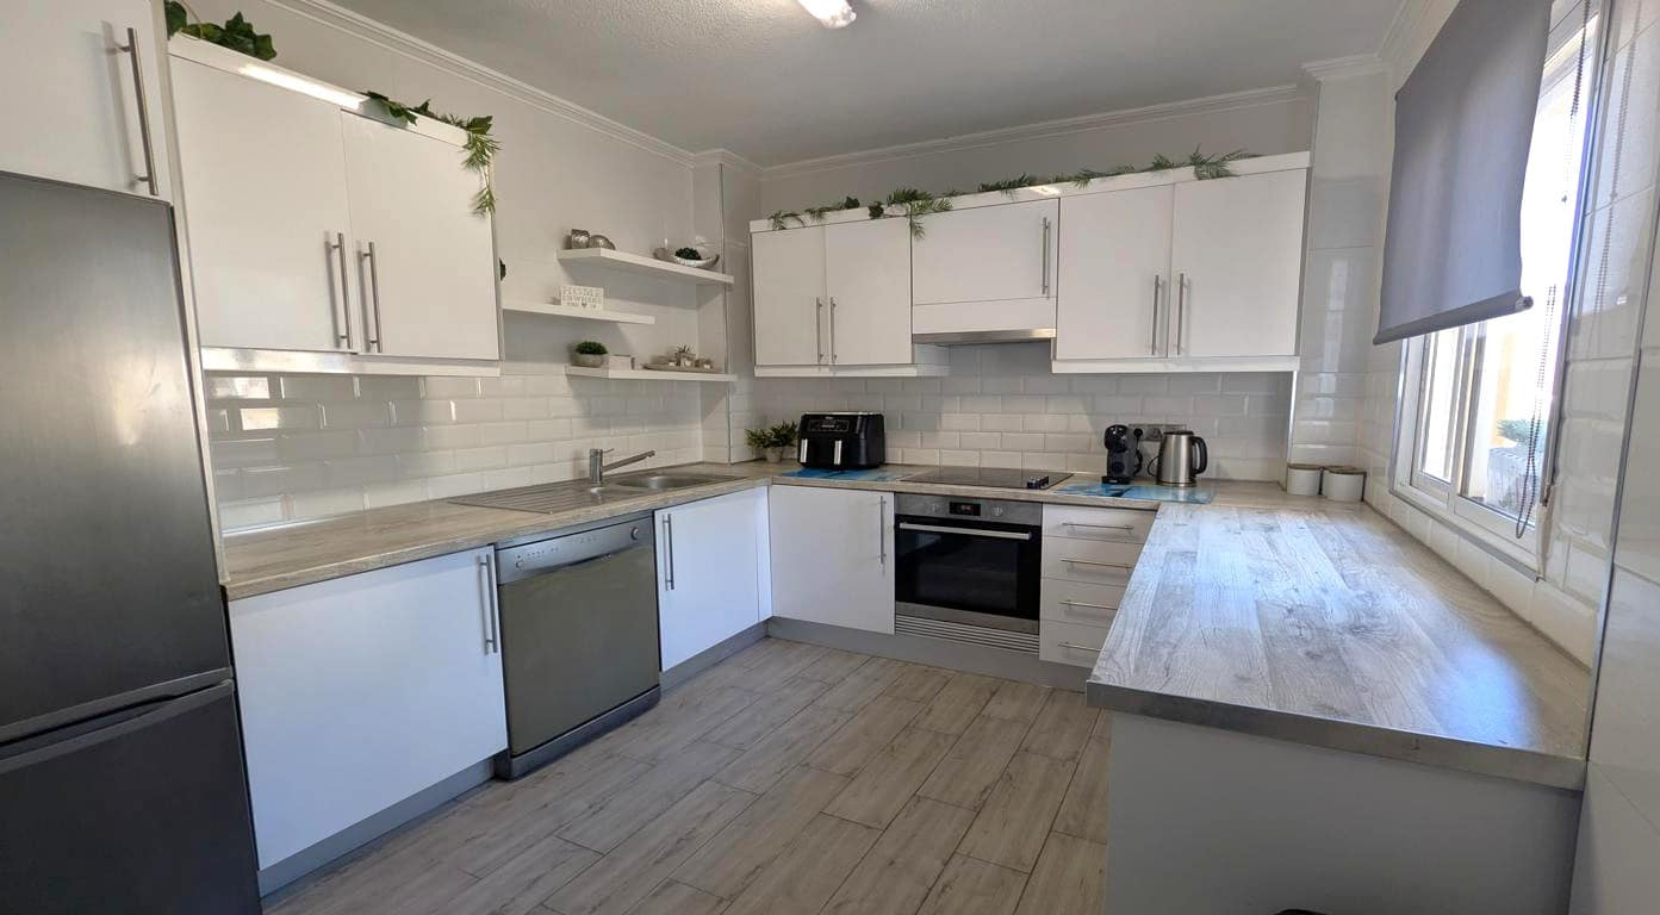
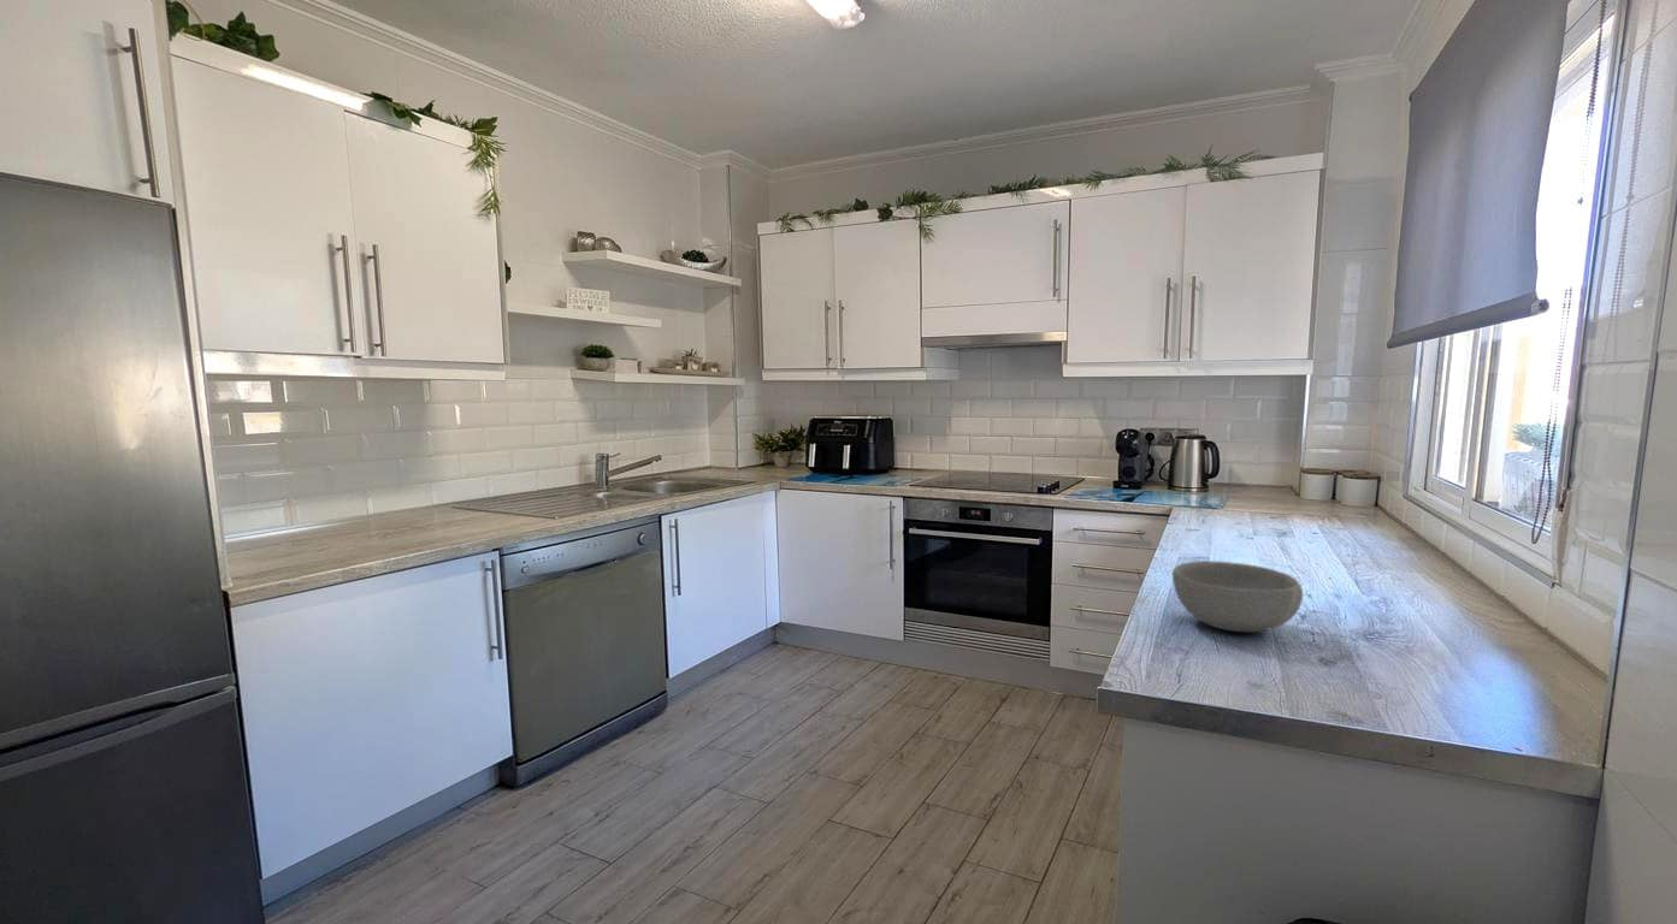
+ bowl [1171,559,1304,633]
